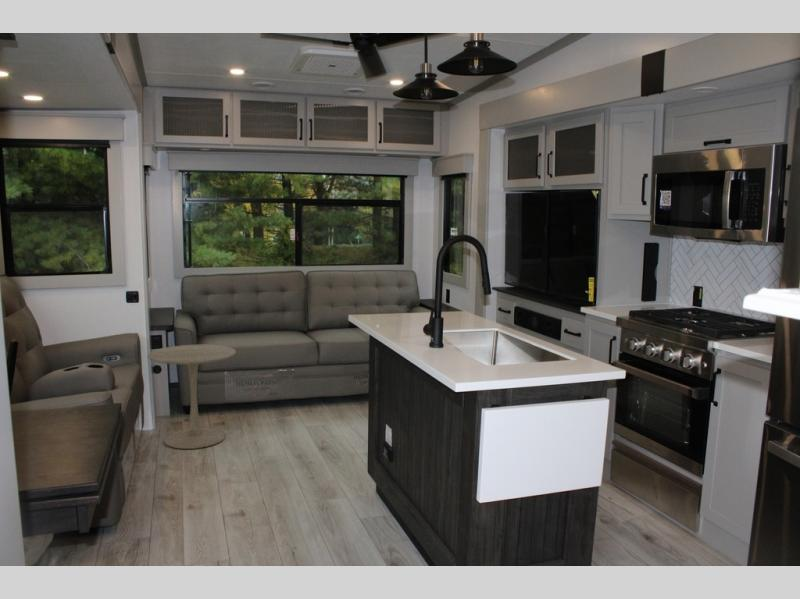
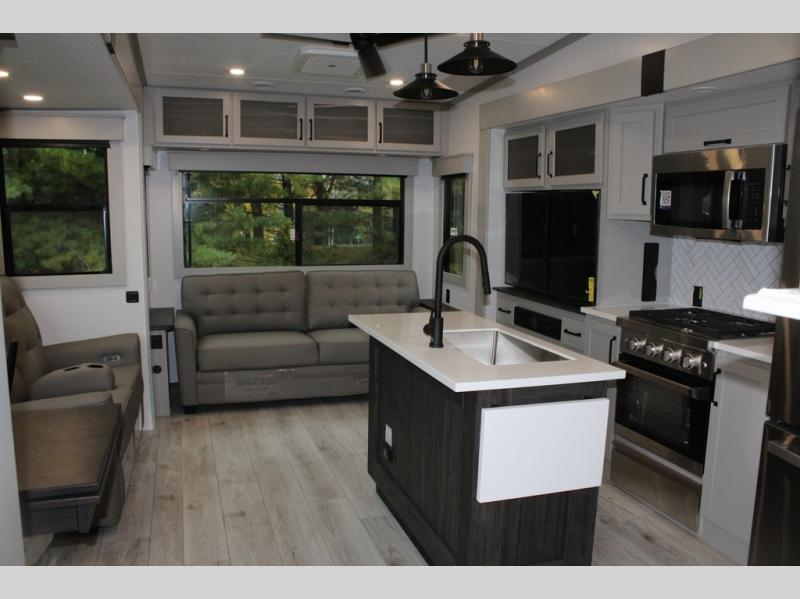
- side table [147,344,237,450]
